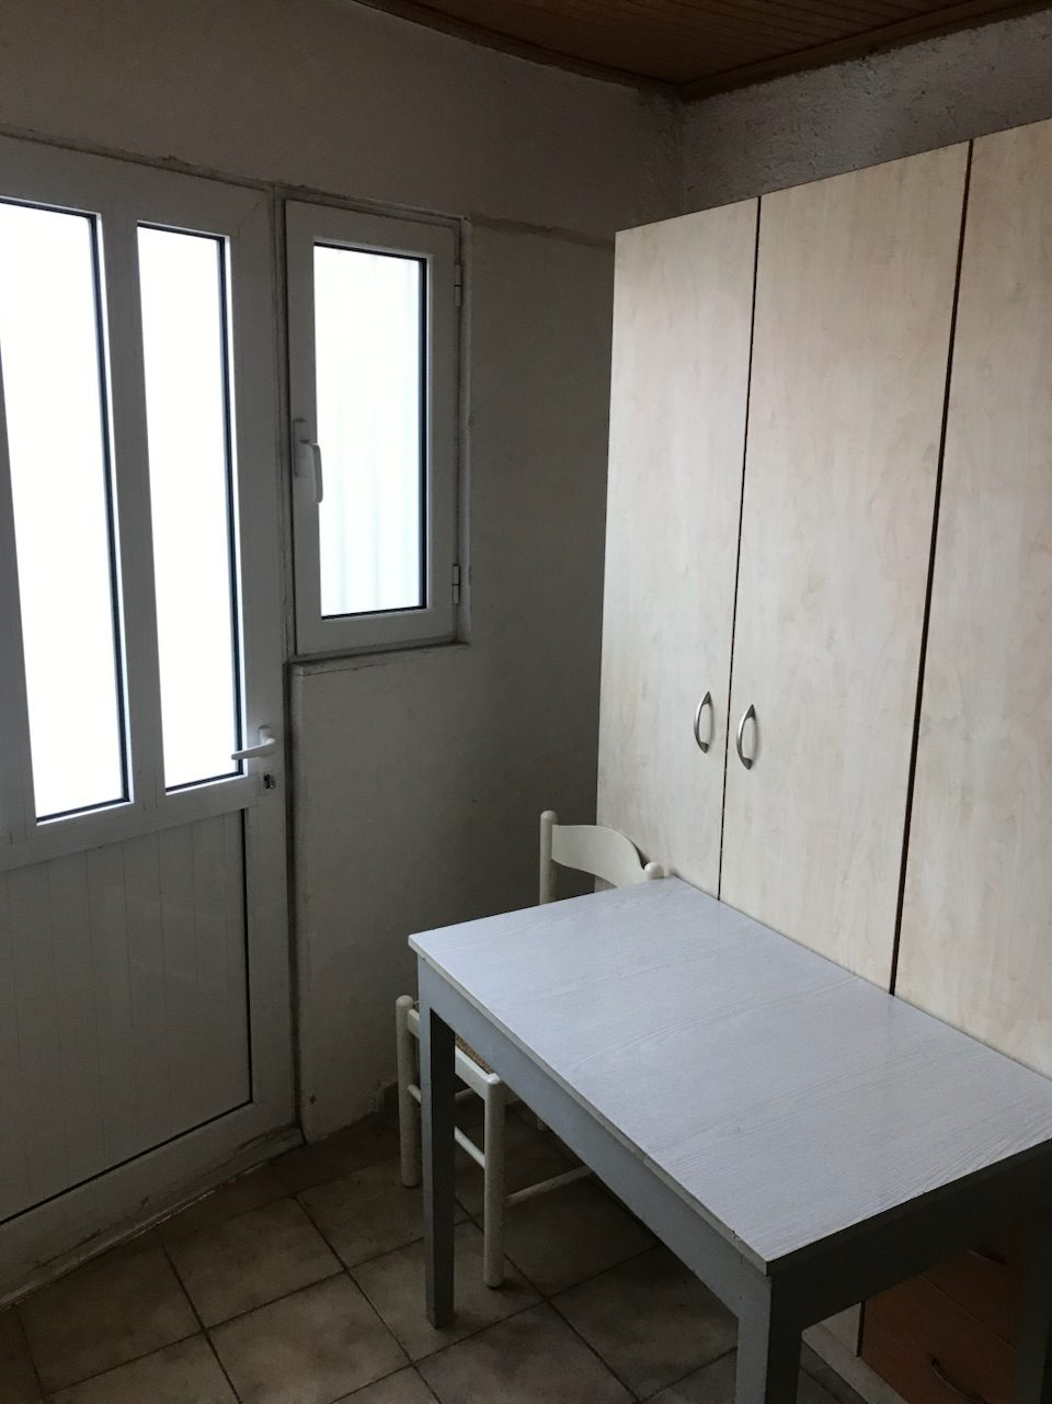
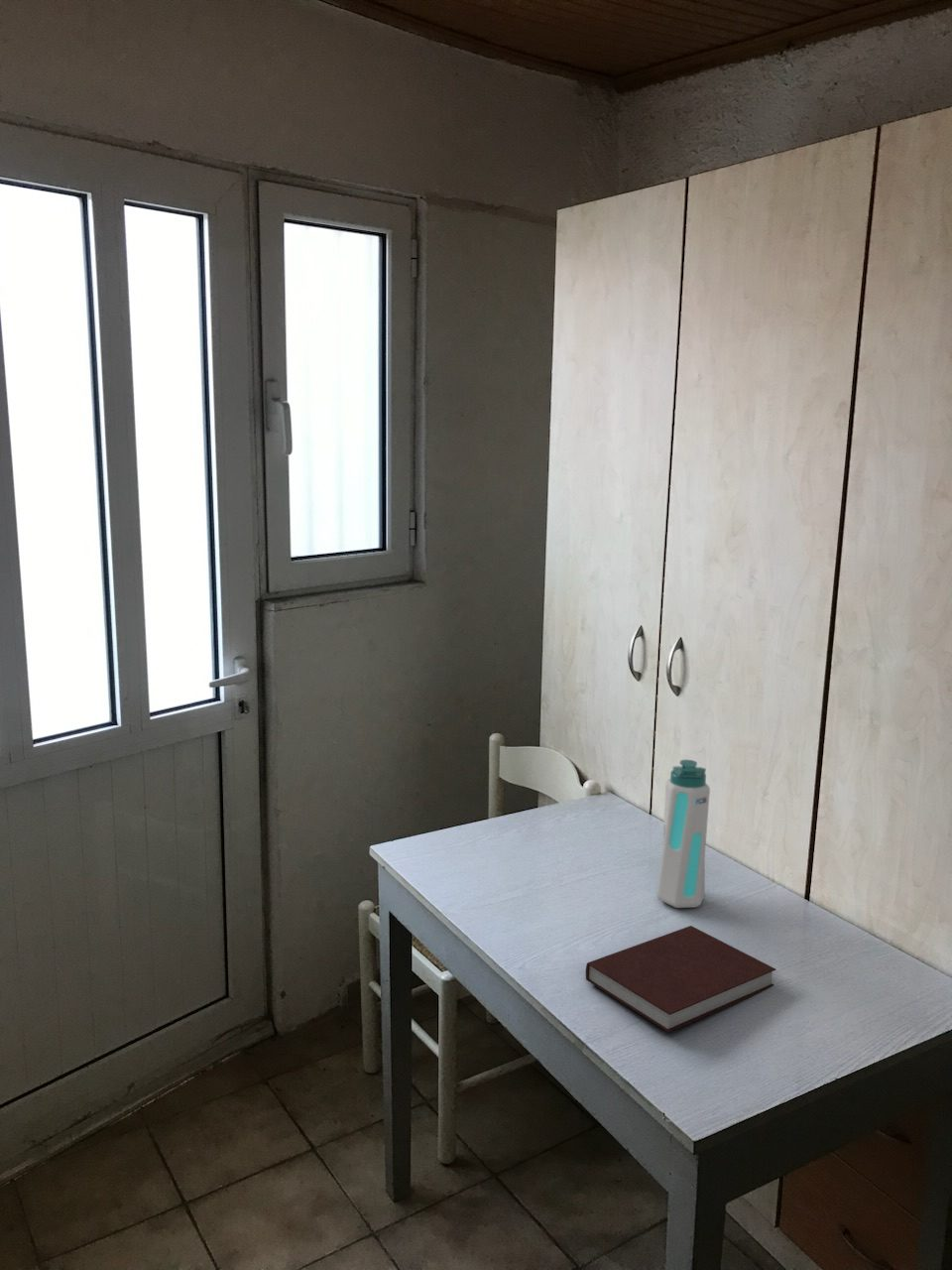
+ water bottle [656,759,711,909]
+ notebook [585,925,776,1033]
